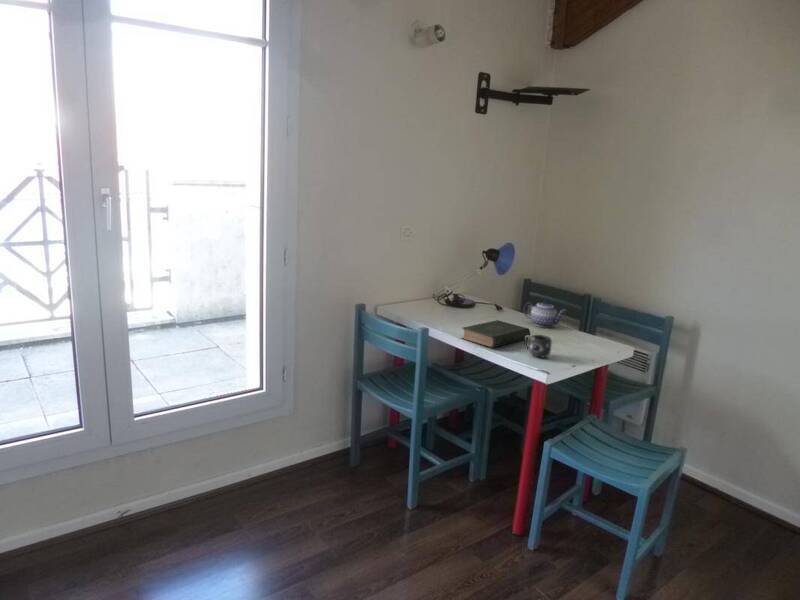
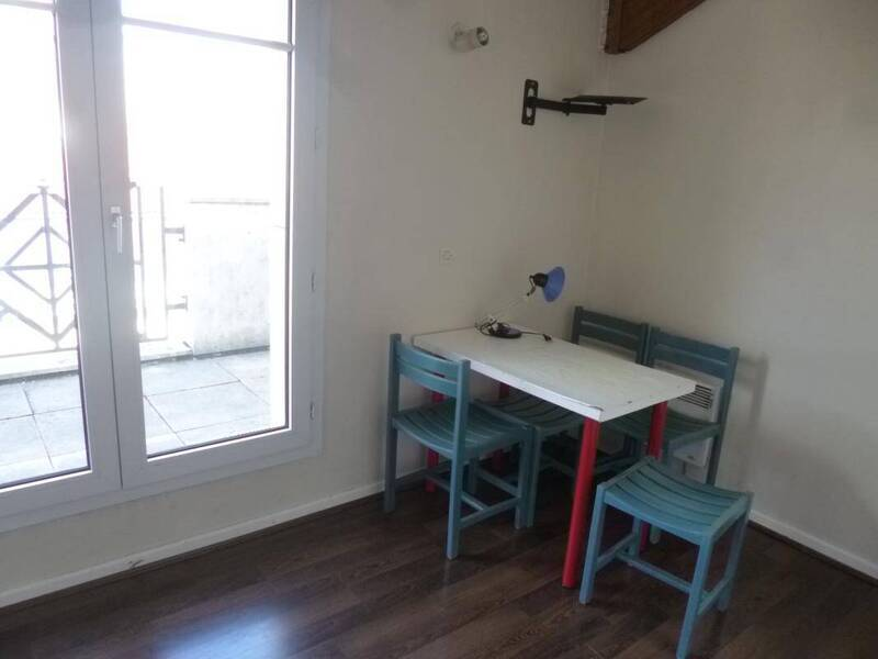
- teapot [522,299,567,328]
- book [460,319,531,349]
- mug [523,334,553,359]
